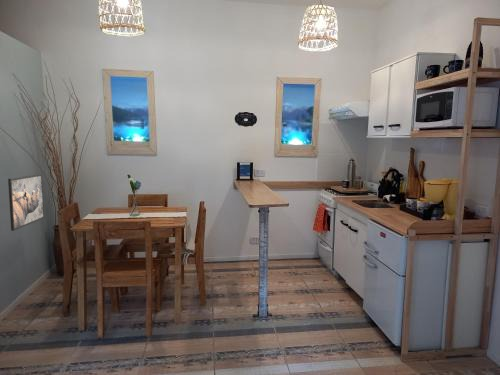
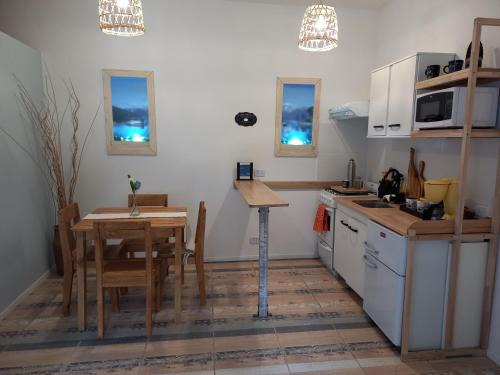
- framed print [7,173,46,232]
